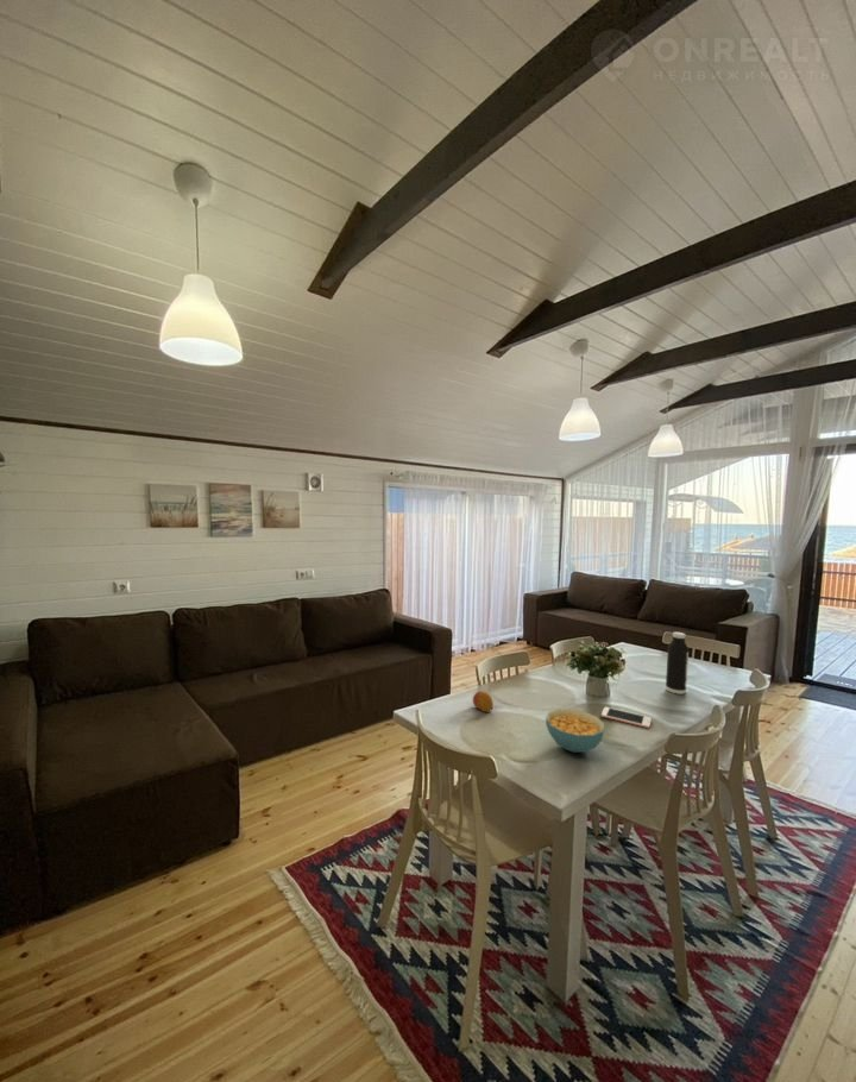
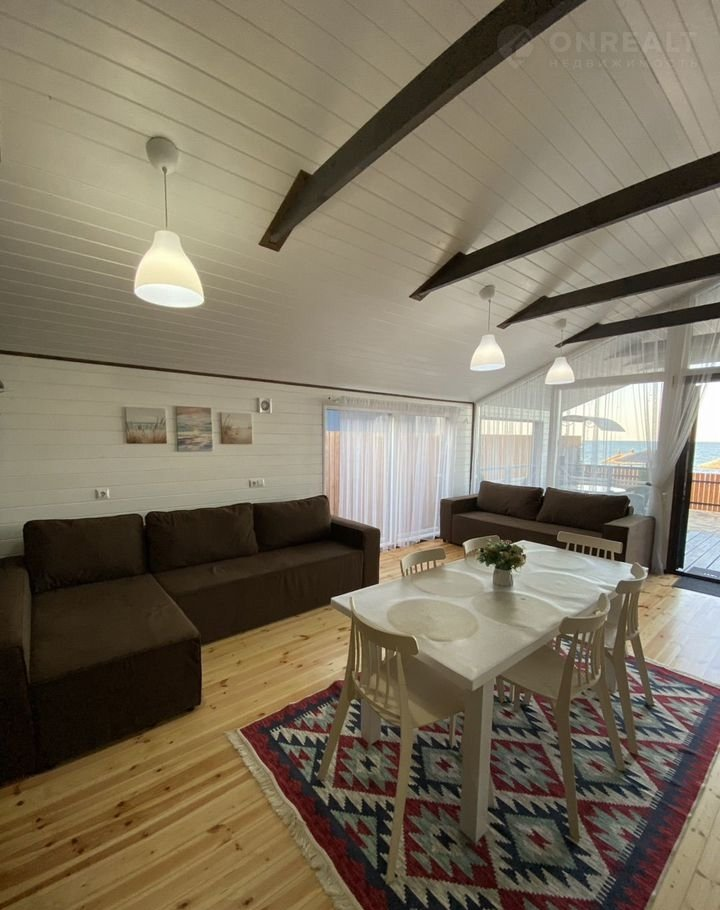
- fruit [472,690,495,713]
- water bottle [665,631,690,696]
- cell phone [600,706,653,729]
- cereal bowl [545,707,606,754]
